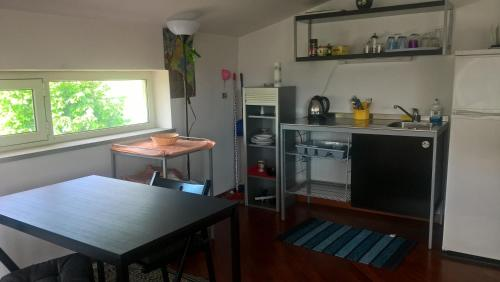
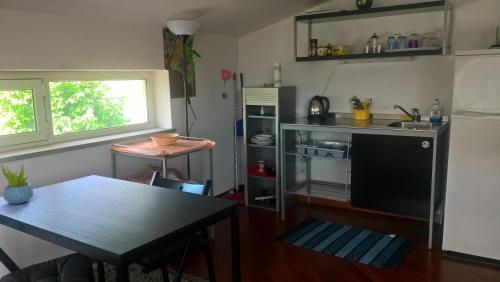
+ succulent plant [0,162,35,205]
